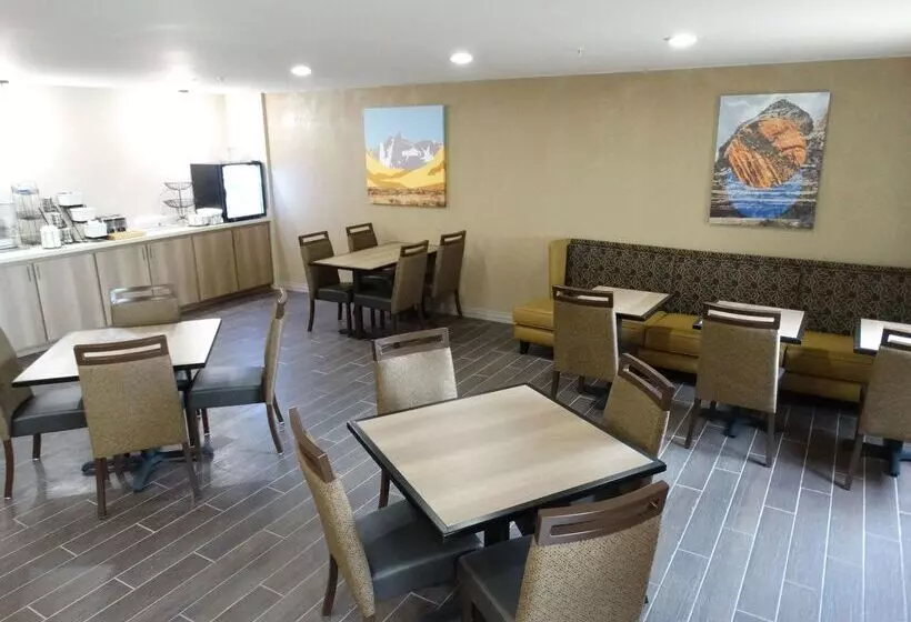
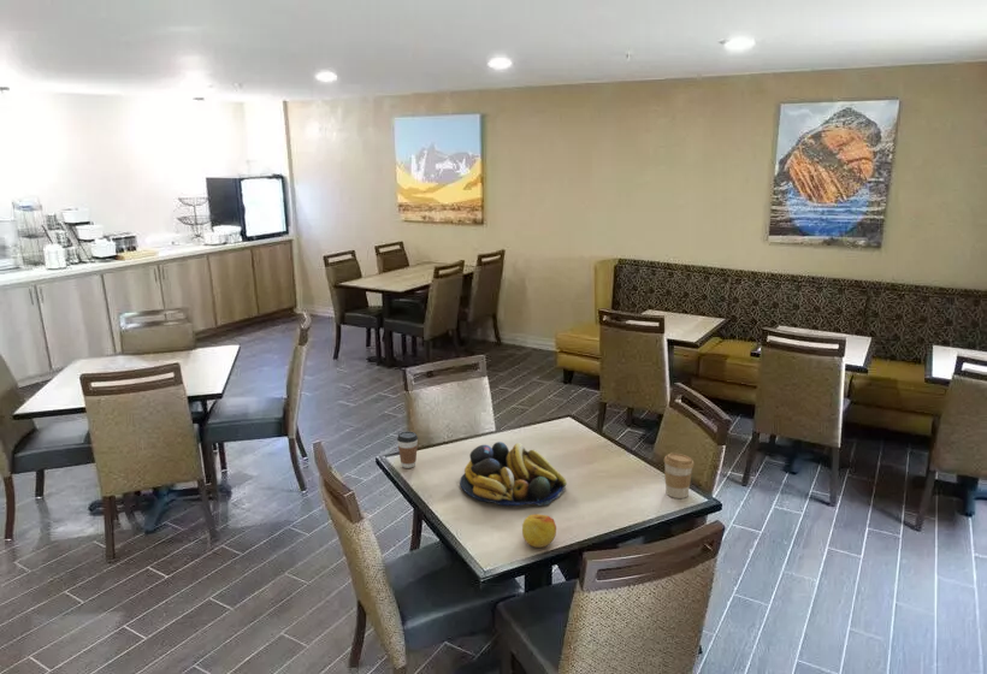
+ apple [521,513,557,549]
+ coffee cup [663,453,695,499]
+ coffee cup [396,431,419,469]
+ fruit bowl [459,441,568,507]
